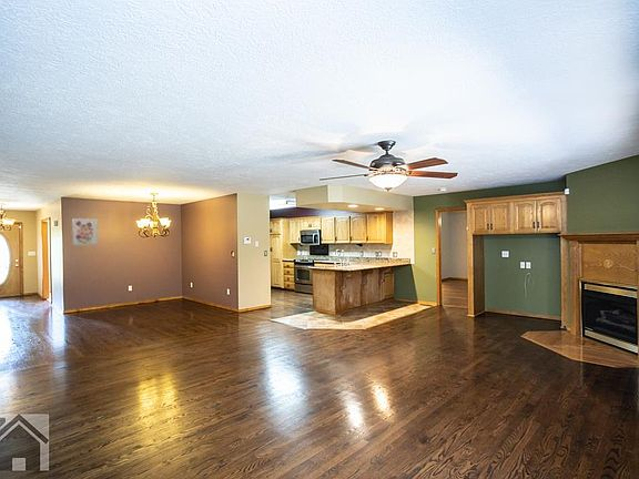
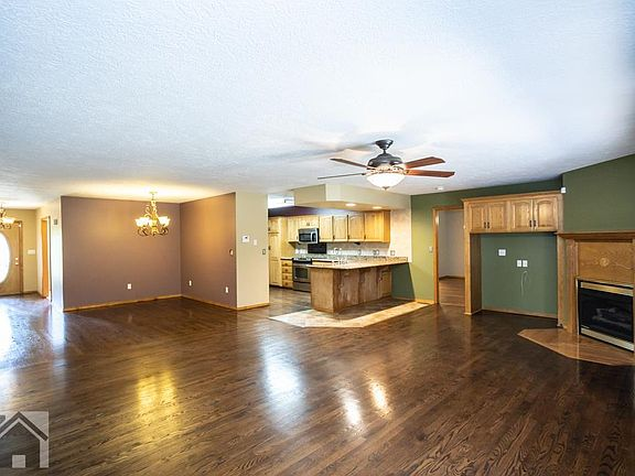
- wall art [71,217,99,246]
